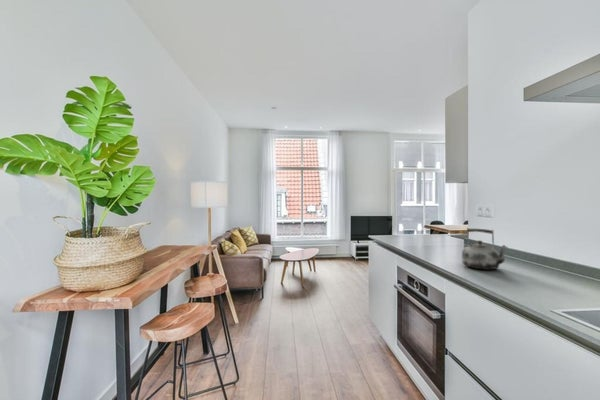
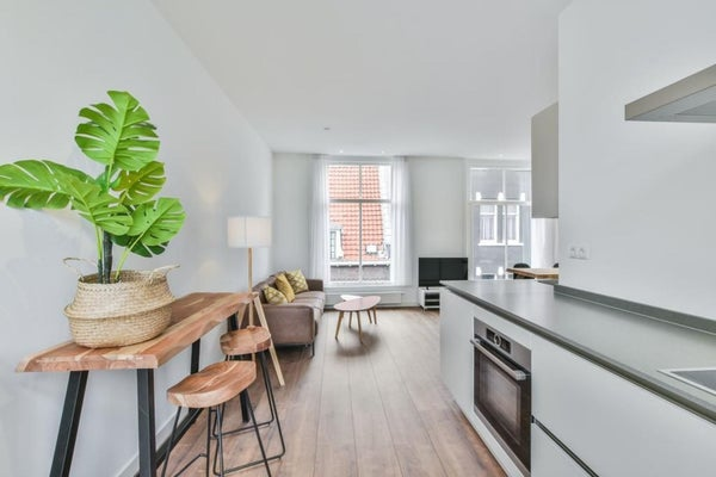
- kettle [461,226,508,271]
